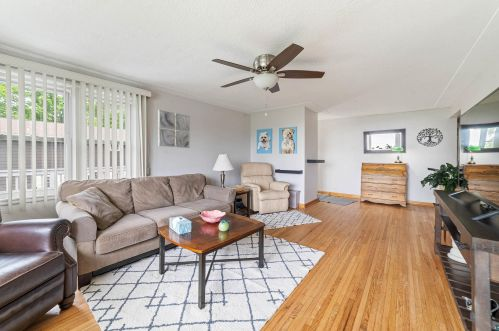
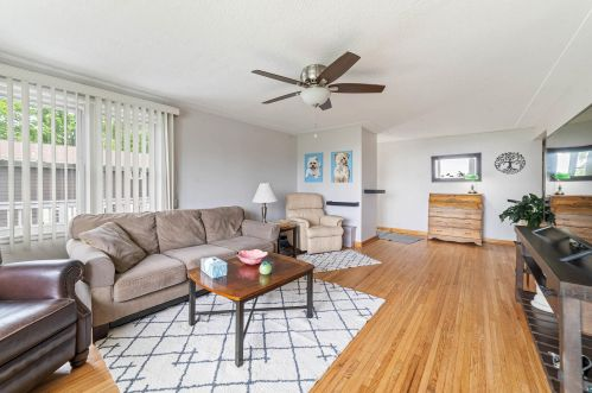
- wall art [157,109,191,149]
